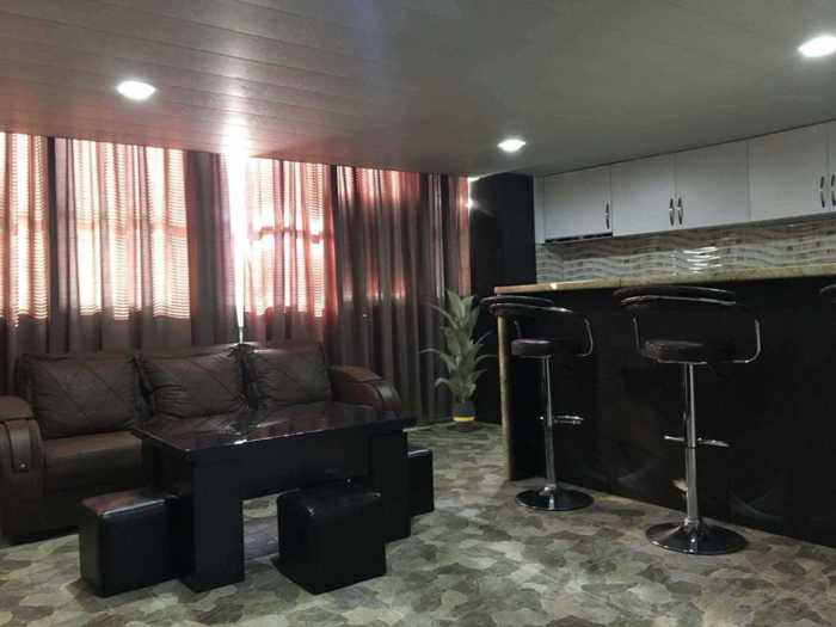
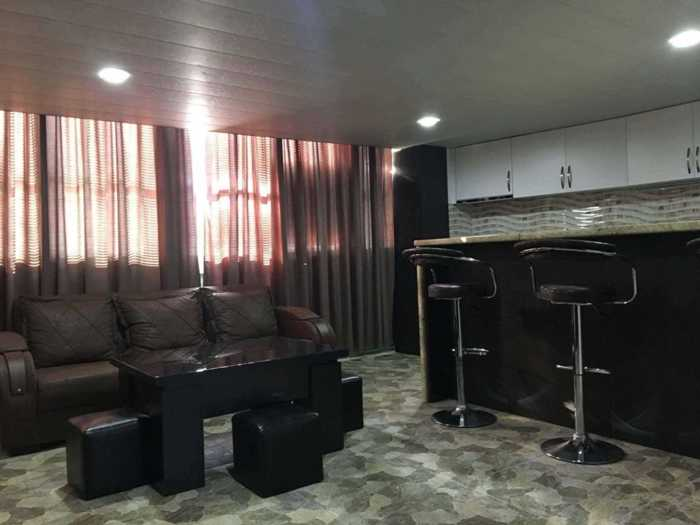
- indoor plant [417,287,500,434]
